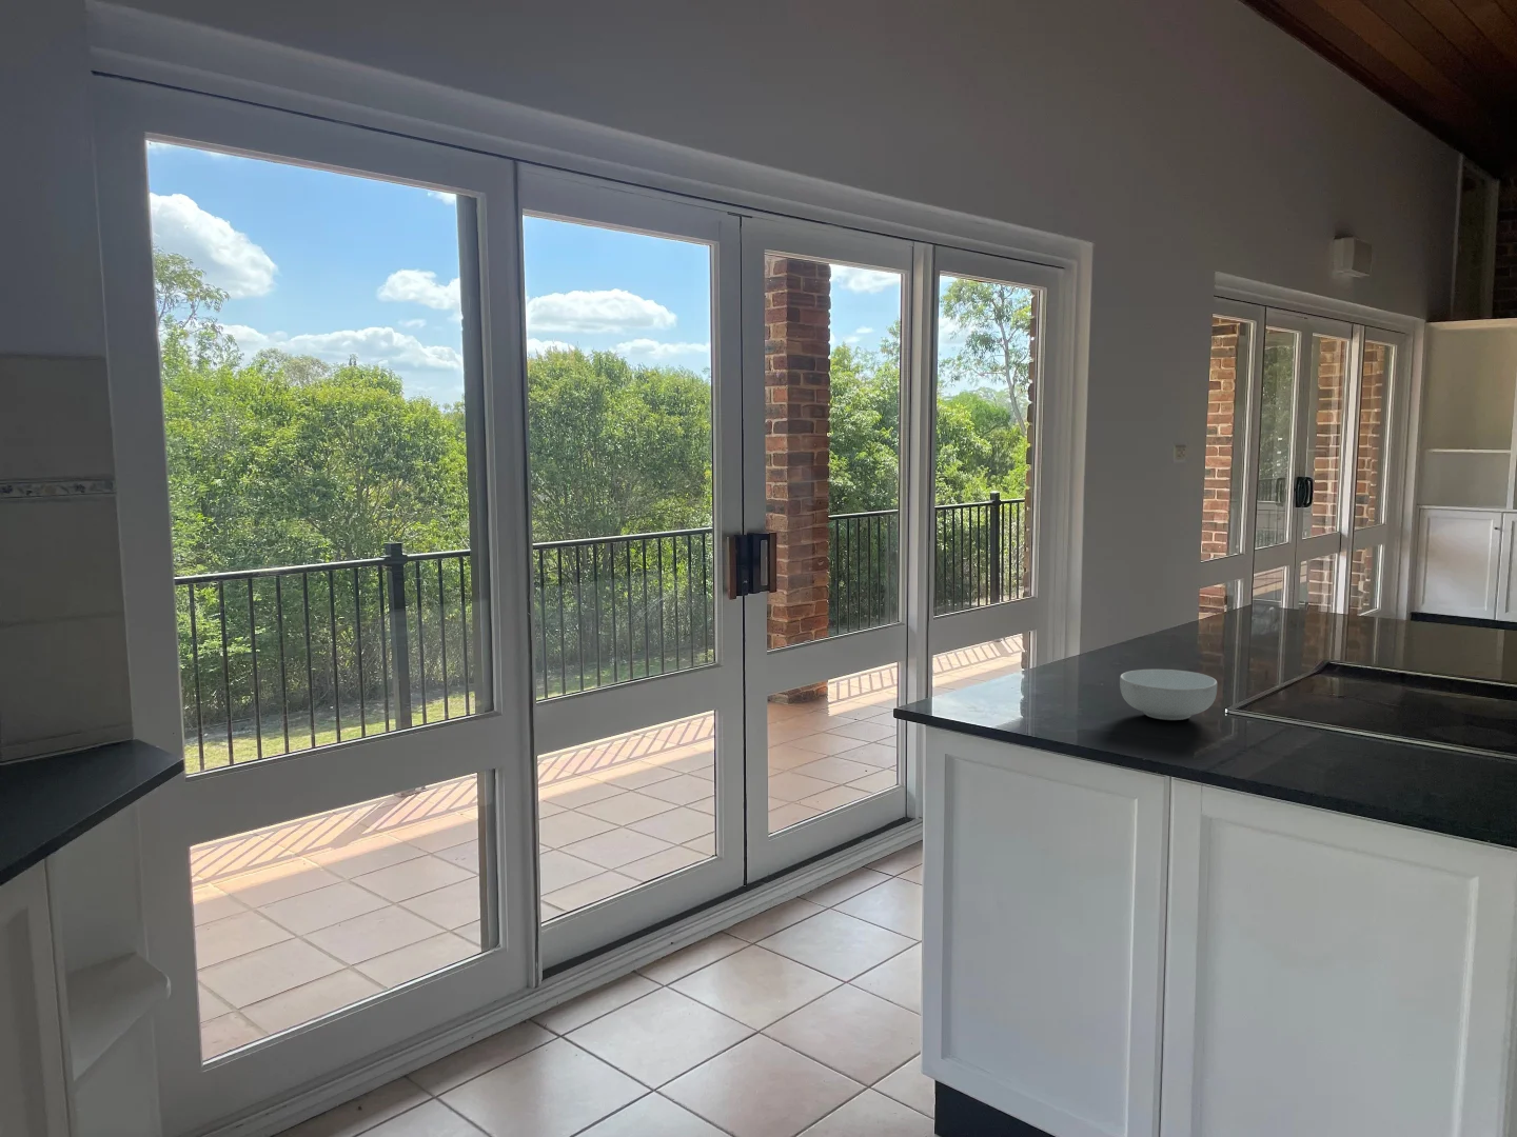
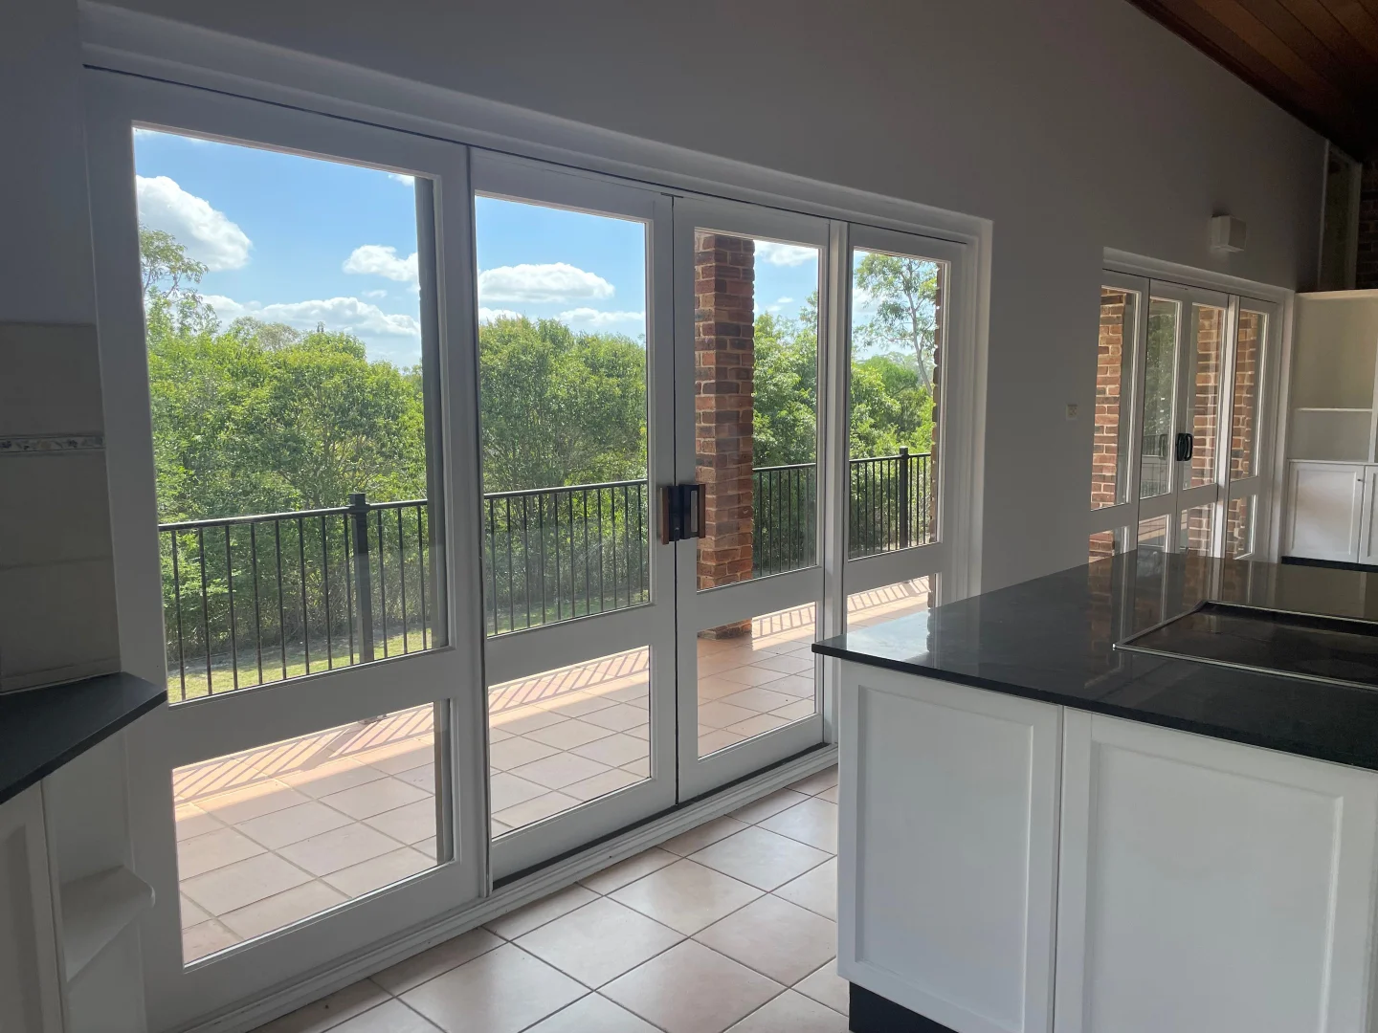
- cereal bowl [1119,669,1218,721]
